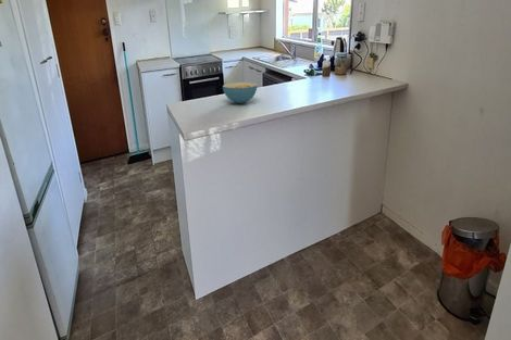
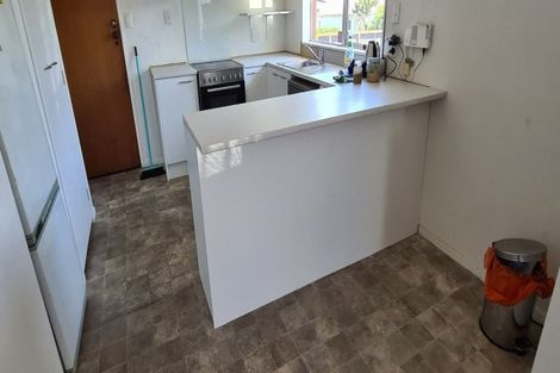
- cereal bowl [222,81,259,104]
